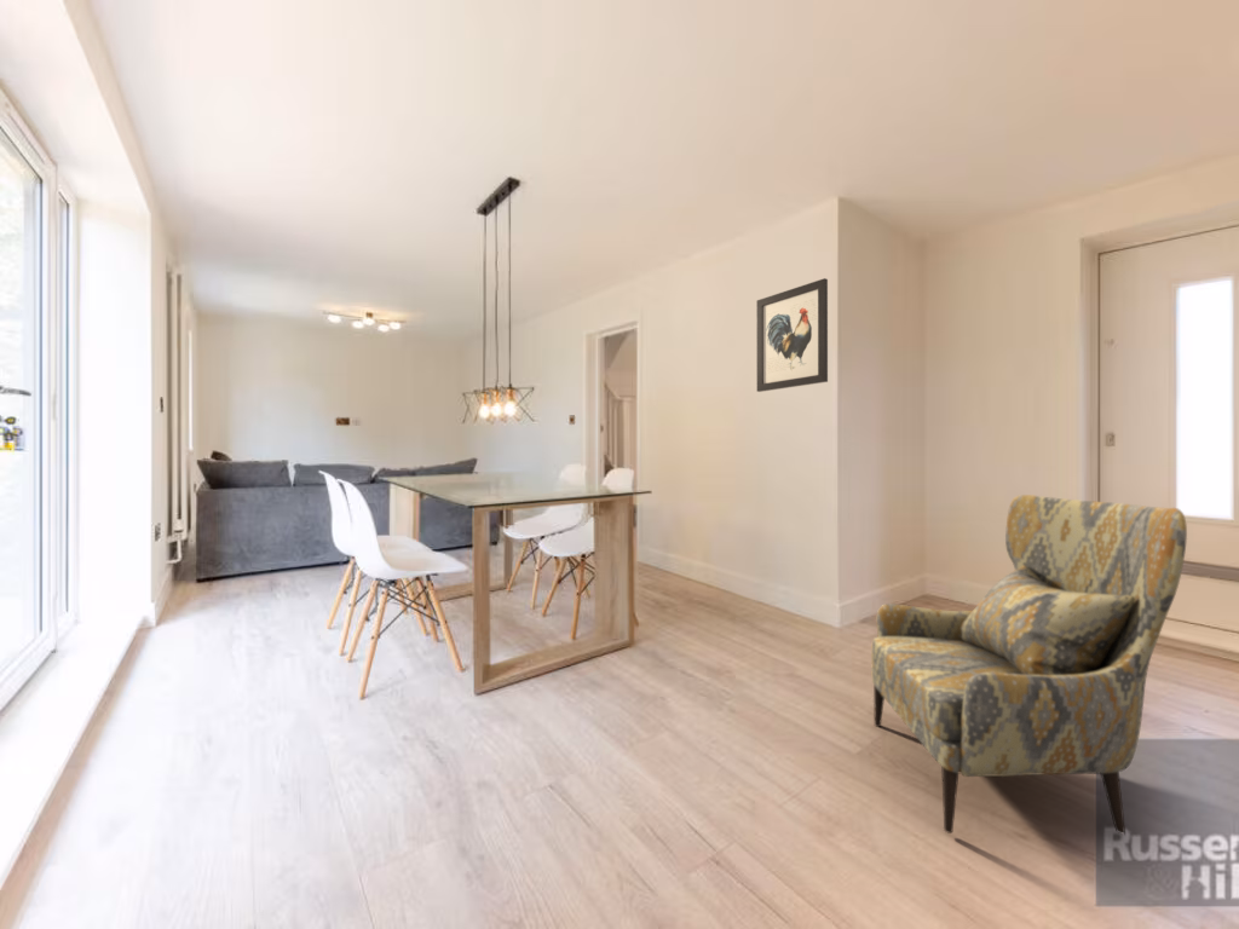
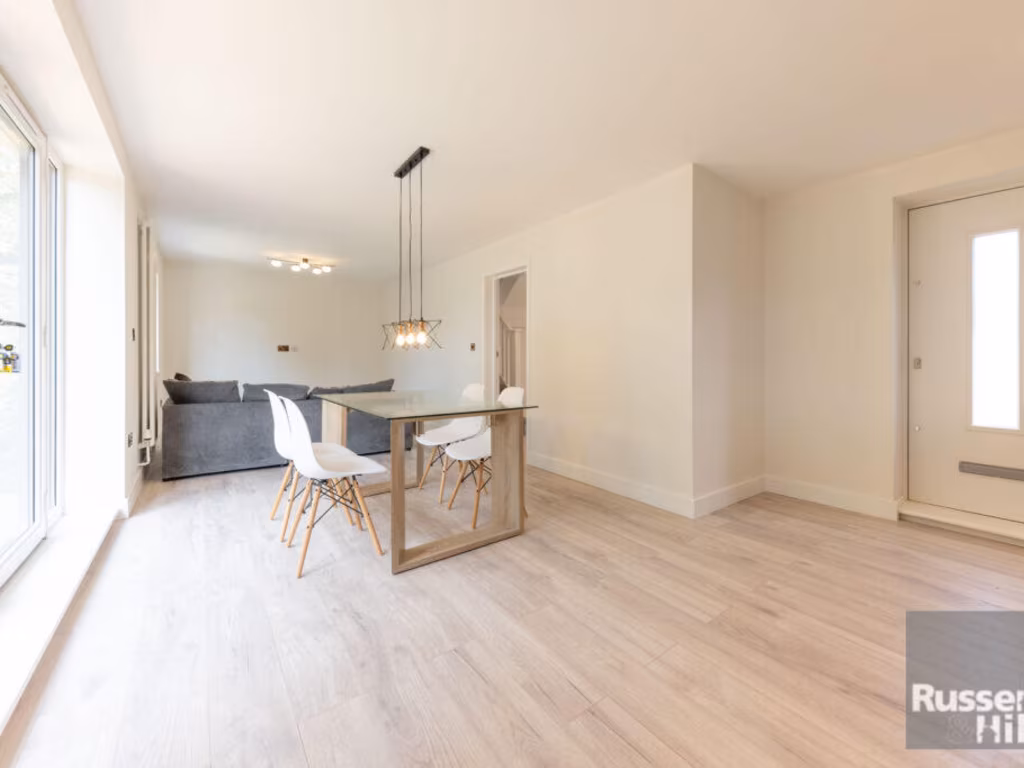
- wall art [755,277,829,393]
- armchair [870,494,1188,836]
